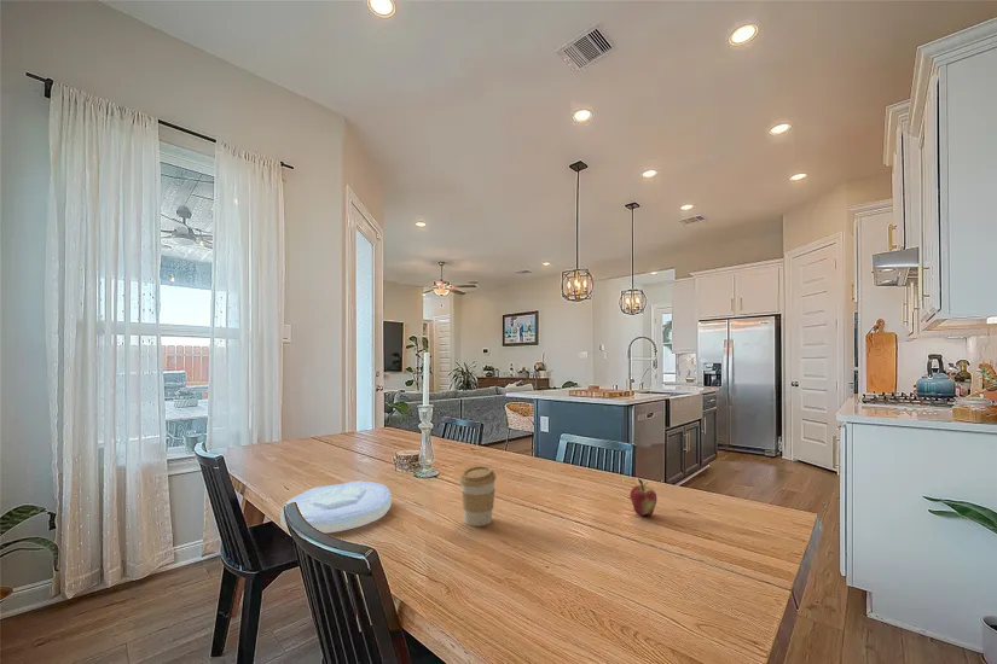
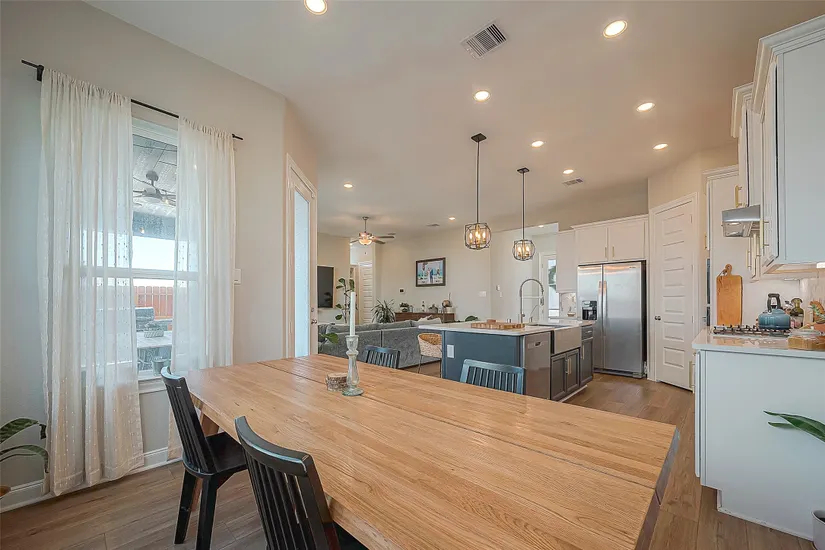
- coffee cup [458,465,497,528]
- fruit [628,478,657,517]
- plate [279,480,393,535]
